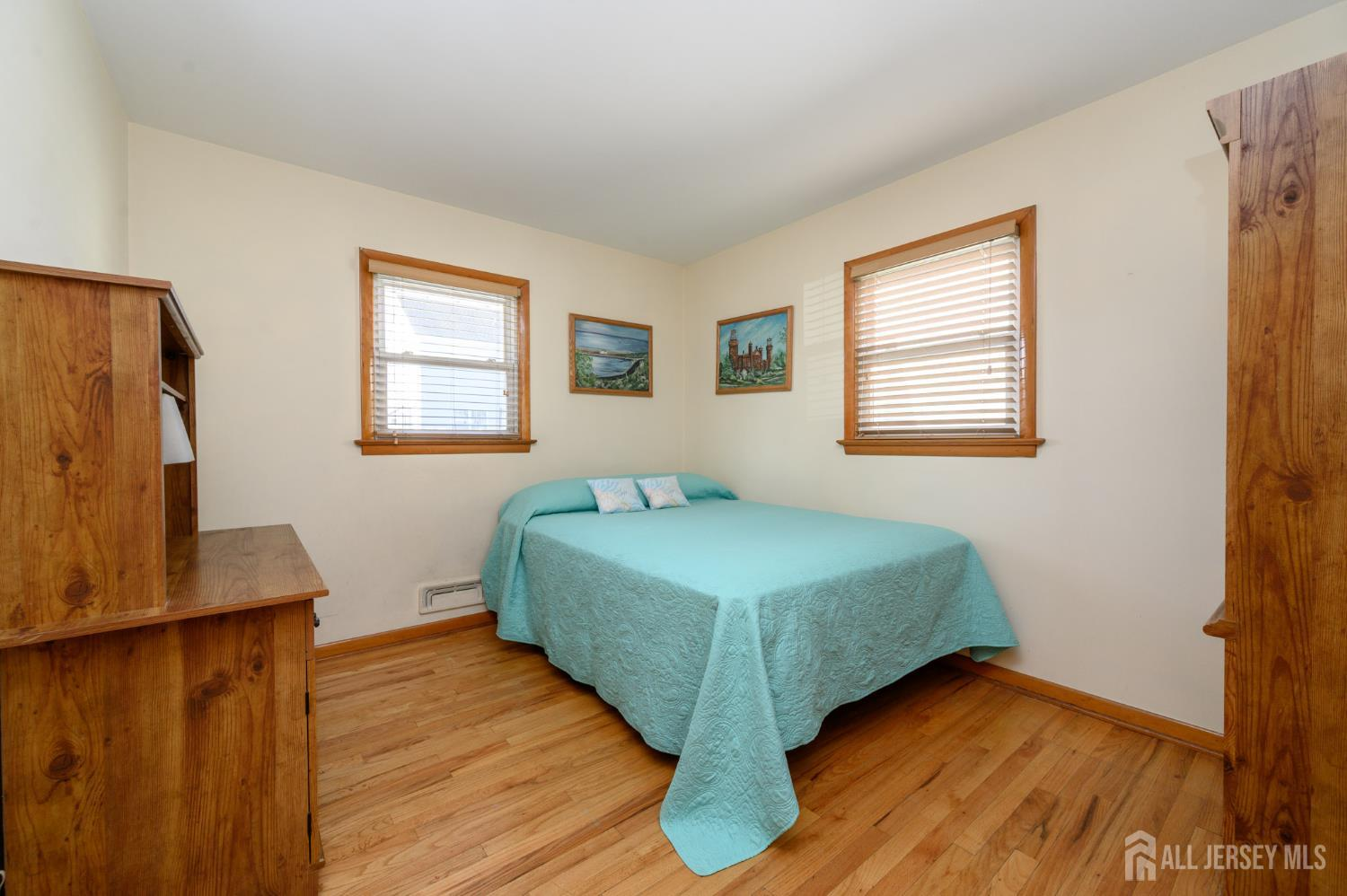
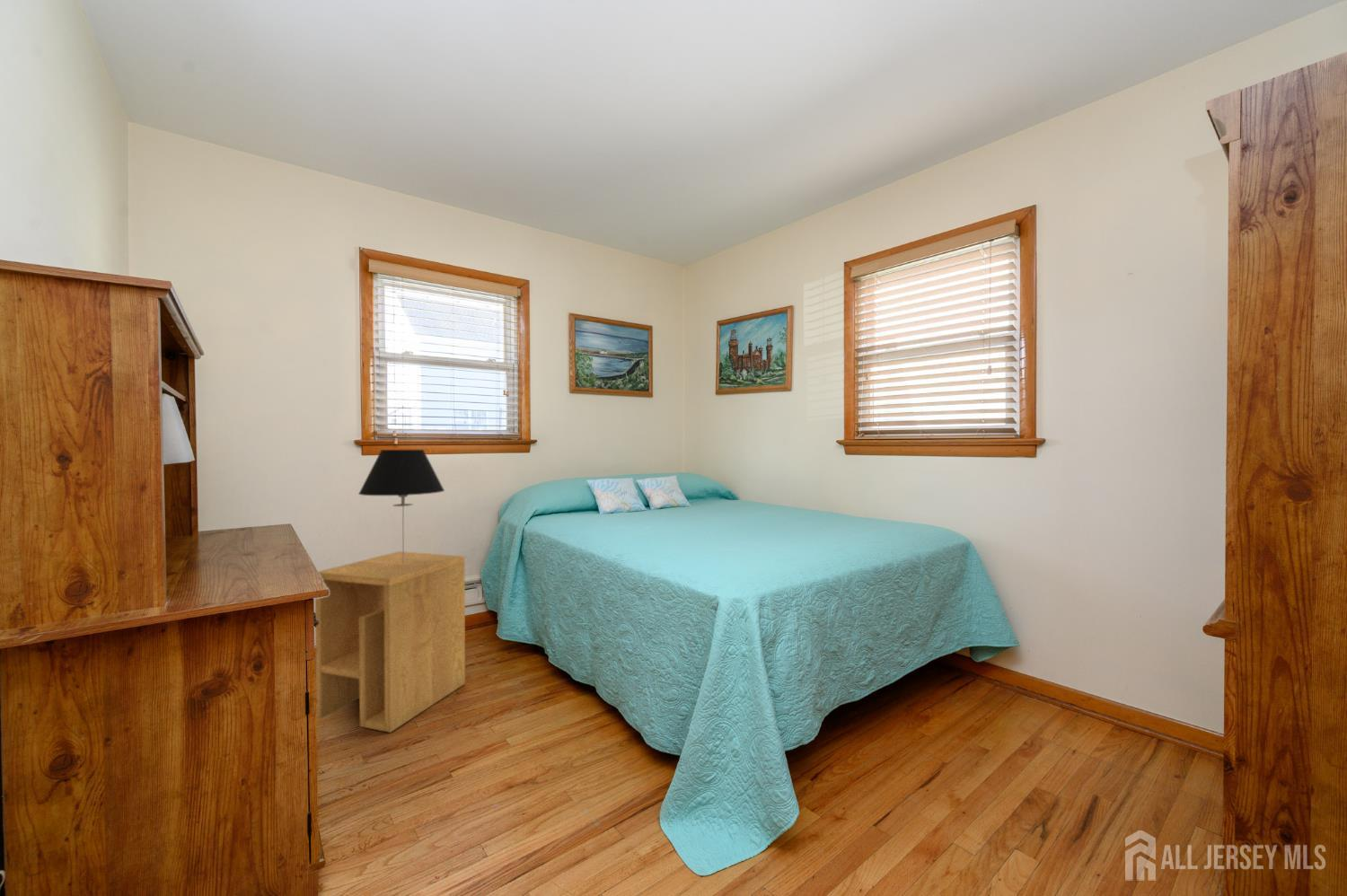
+ table lamp [357,449,445,563]
+ side table [314,550,466,733]
